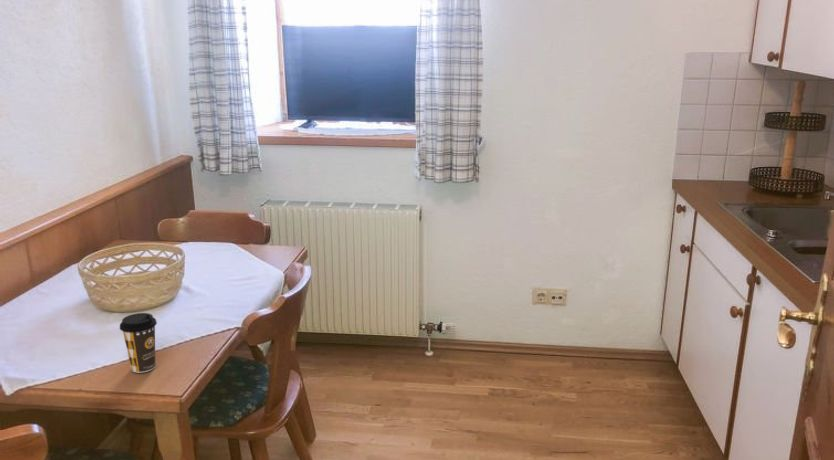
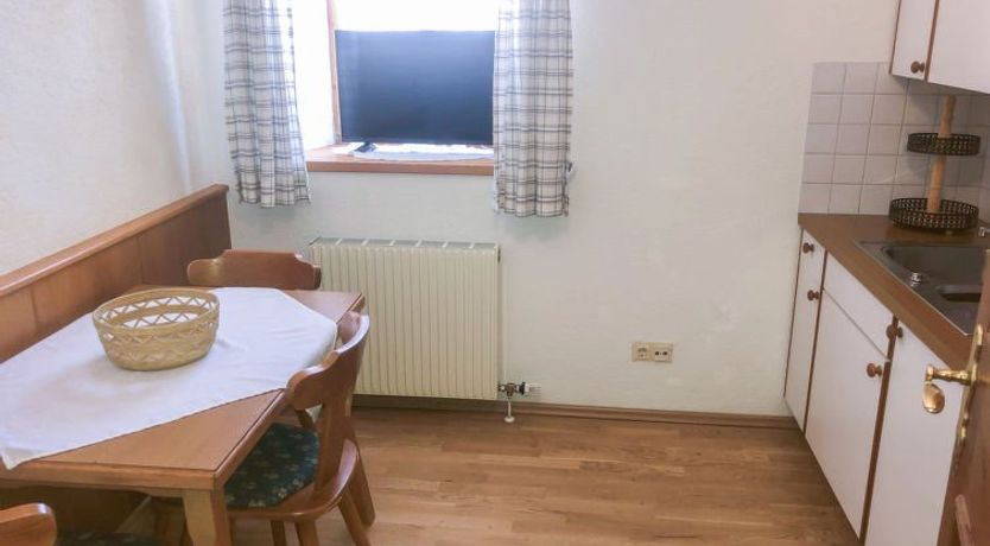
- coffee cup [119,312,158,374]
